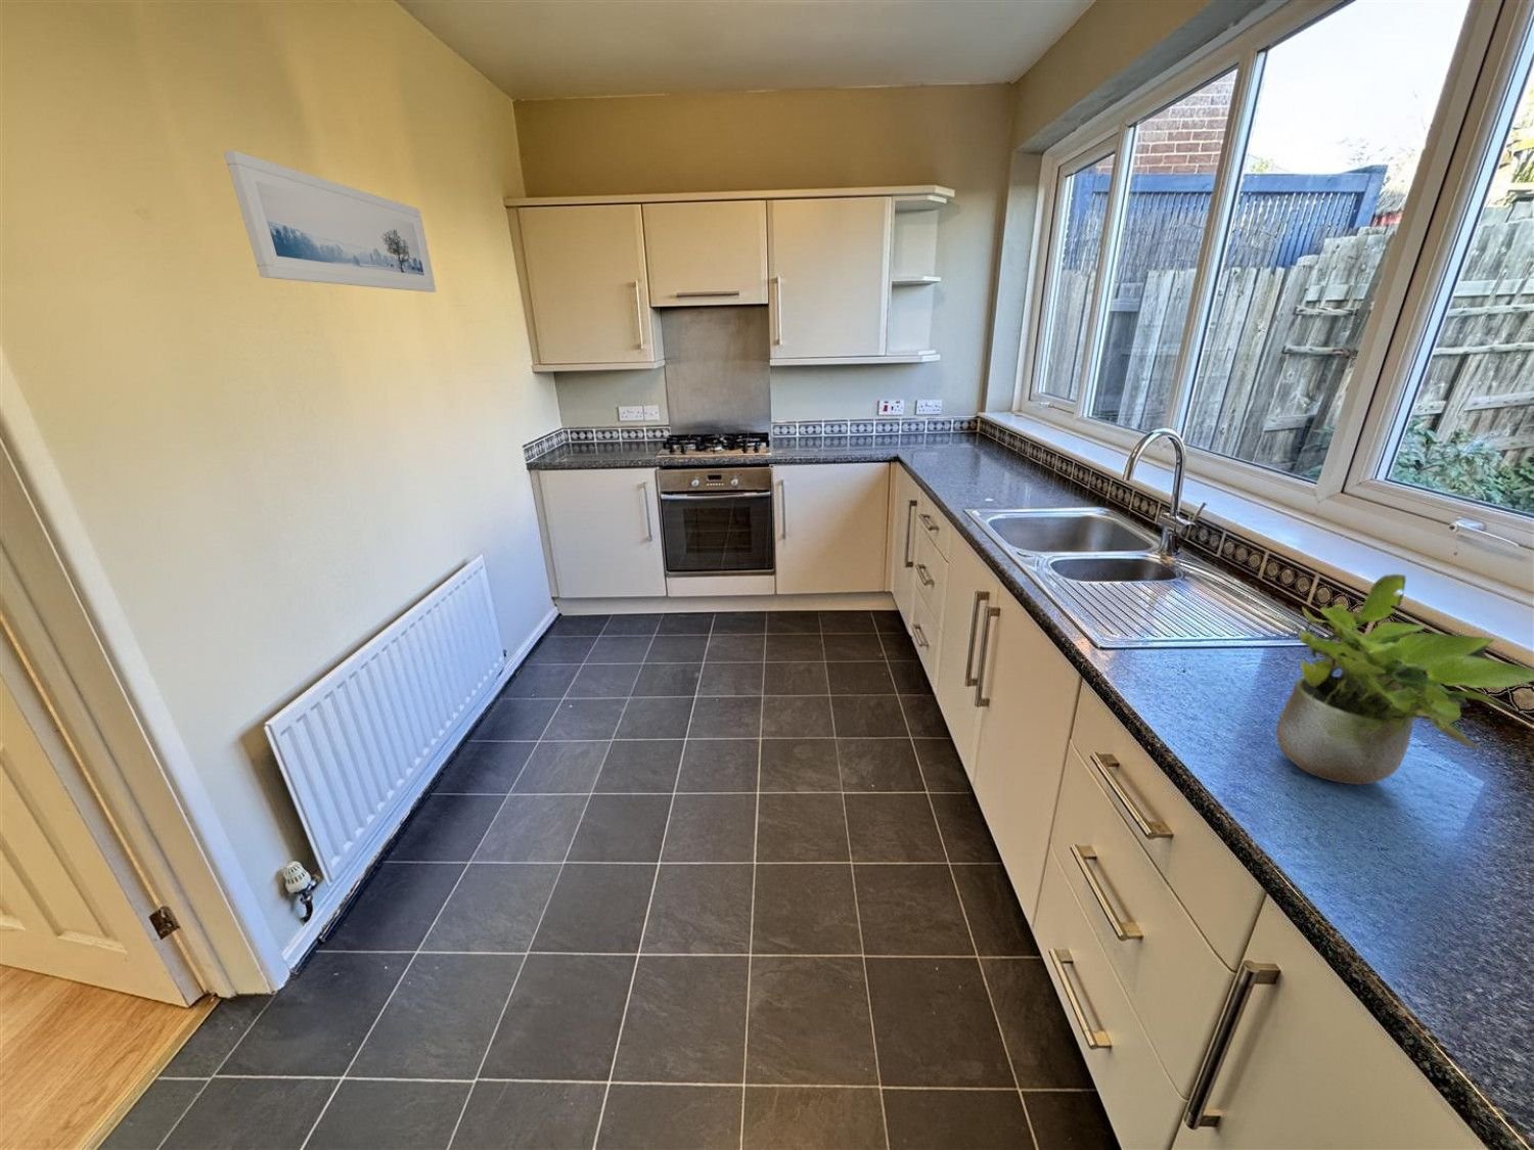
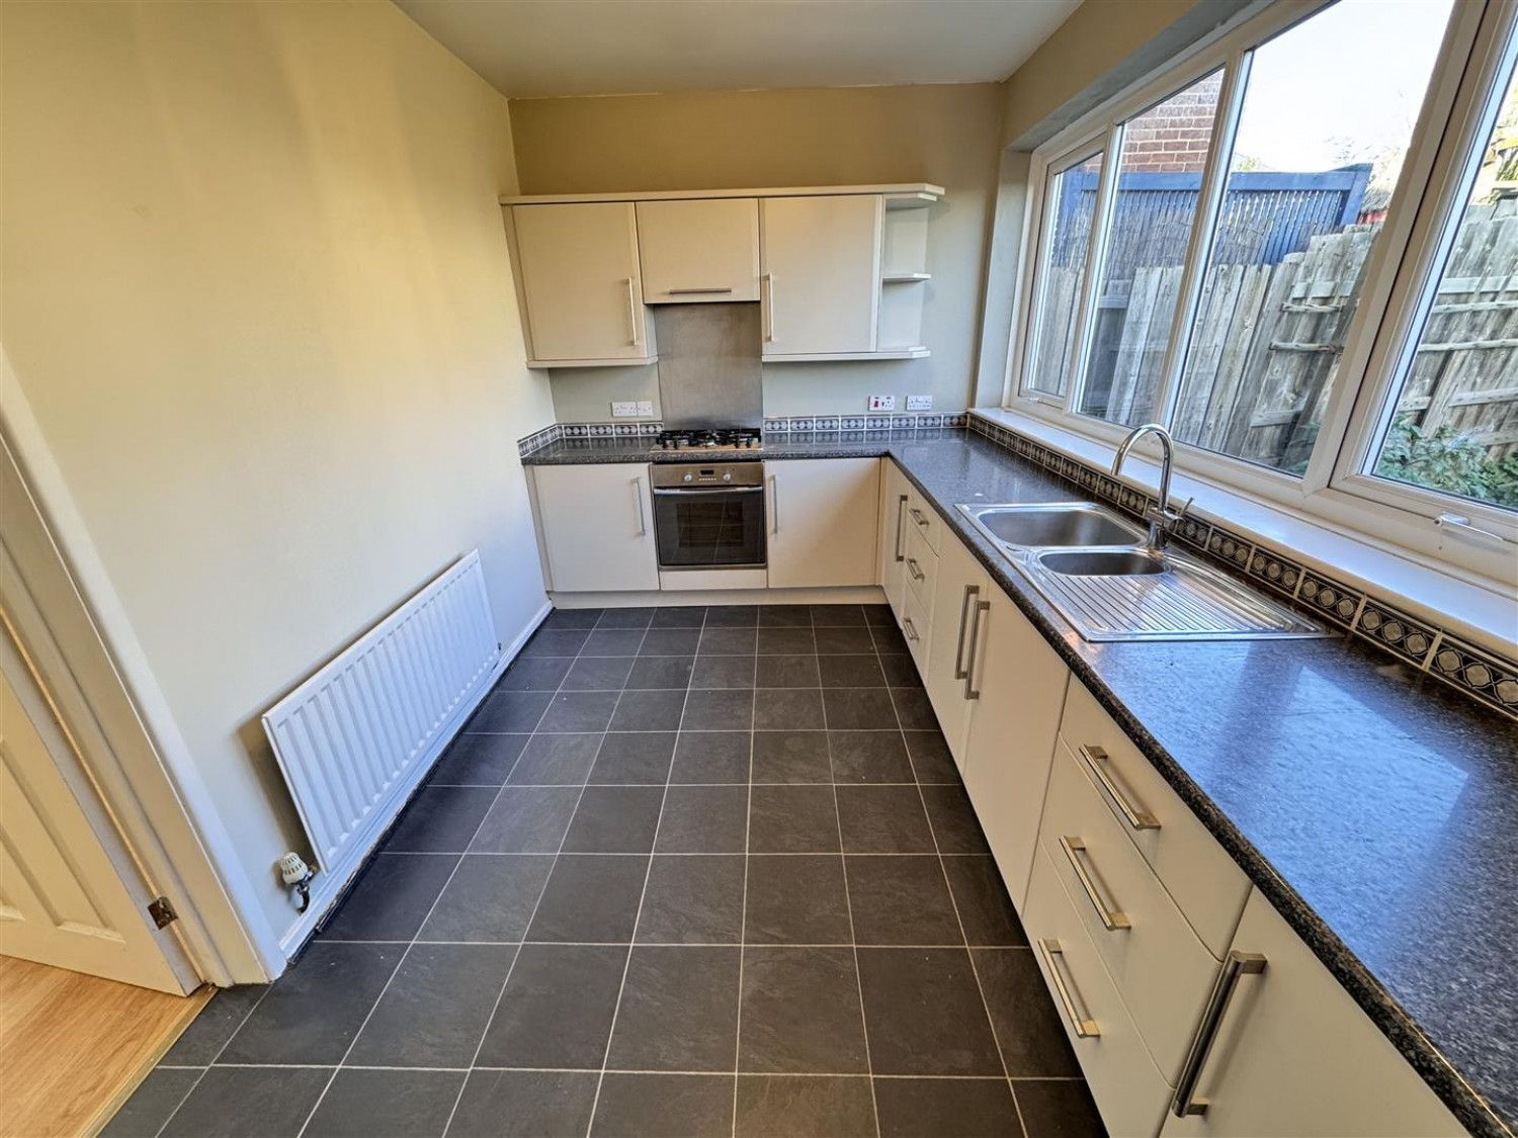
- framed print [223,150,437,294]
- potted plant [1276,574,1534,786]
